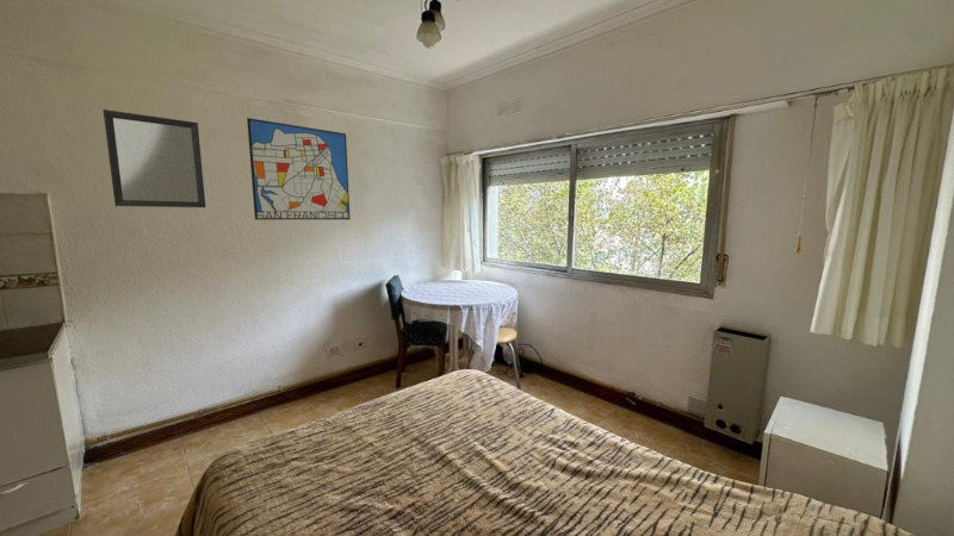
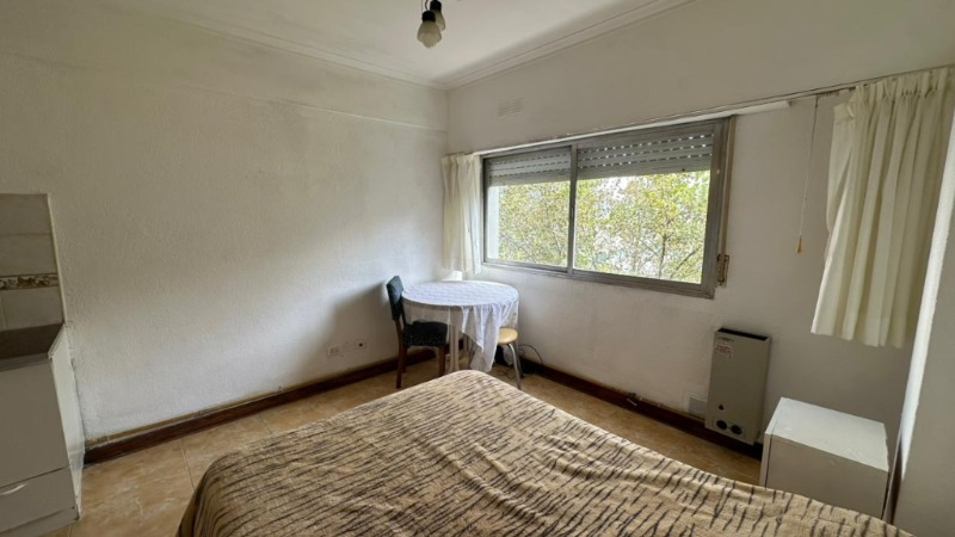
- home mirror [103,108,206,208]
- wall art [246,117,351,220]
